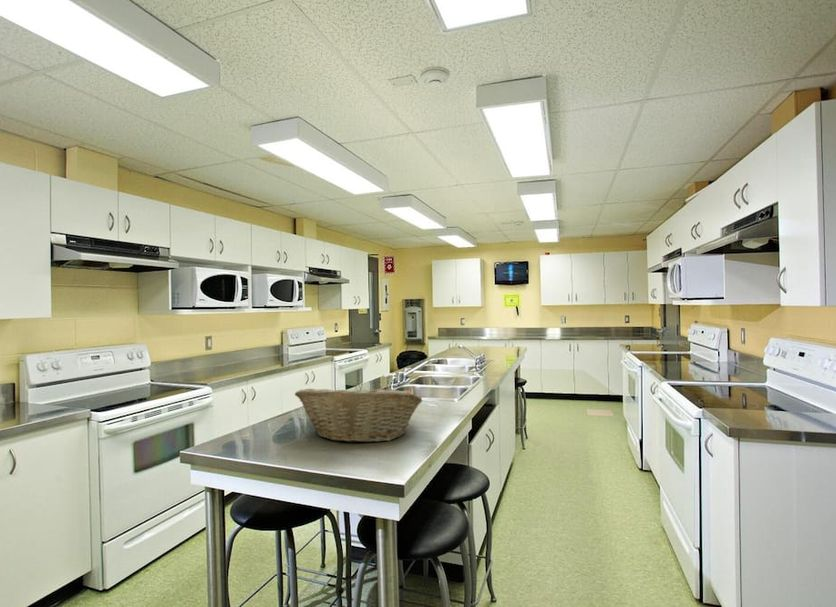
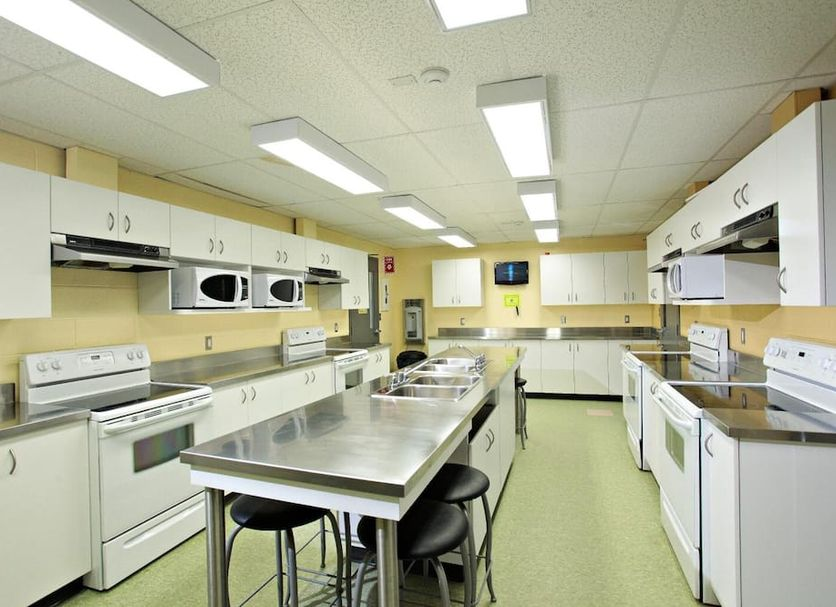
- fruit basket [294,383,423,444]
